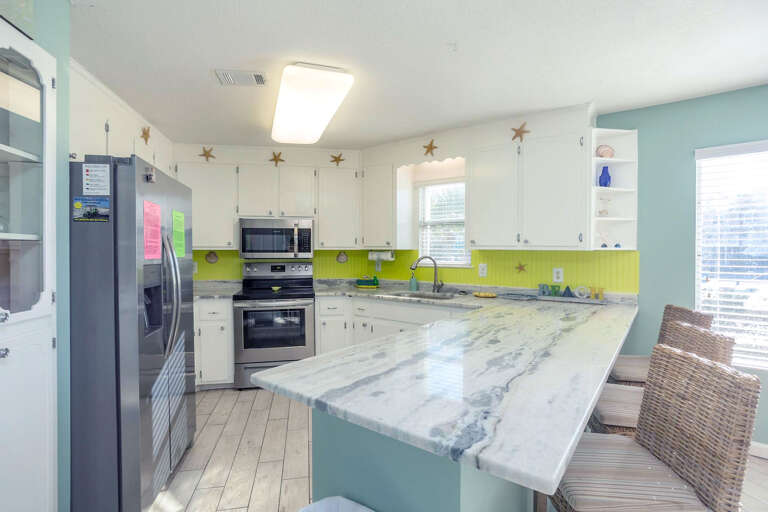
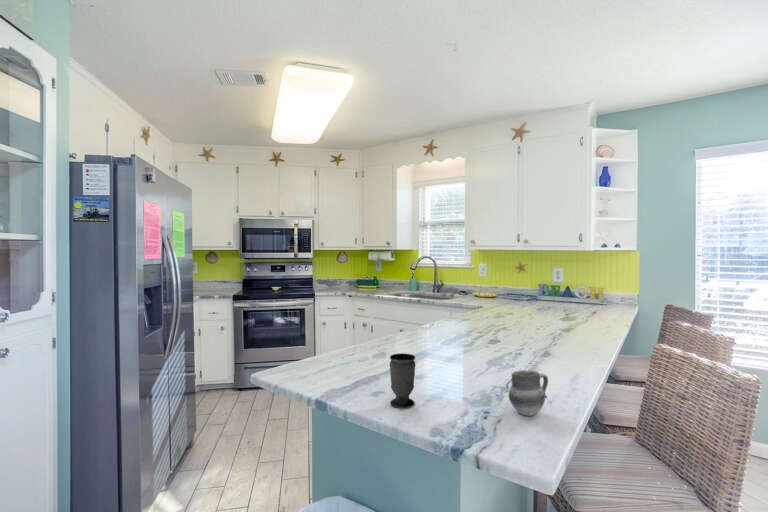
+ cup [508,369,549,417]
+ cup [389,352,417,409]
